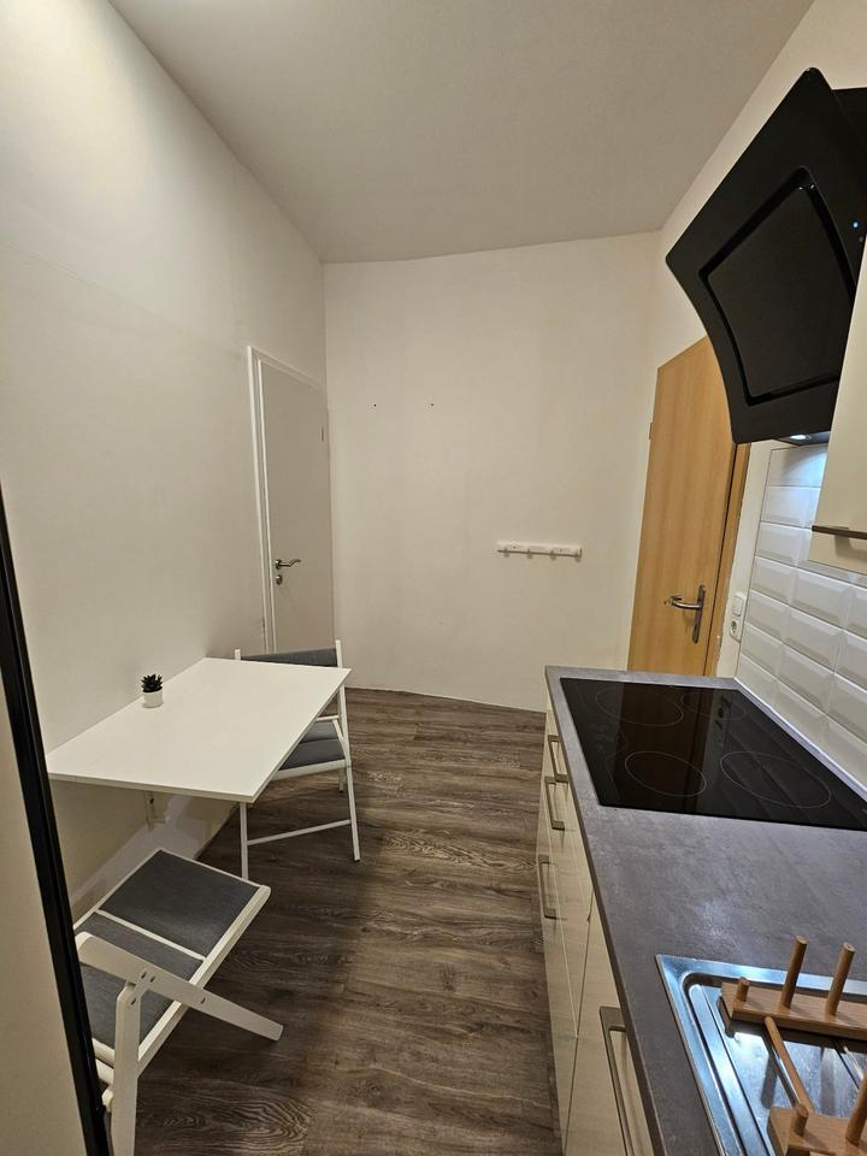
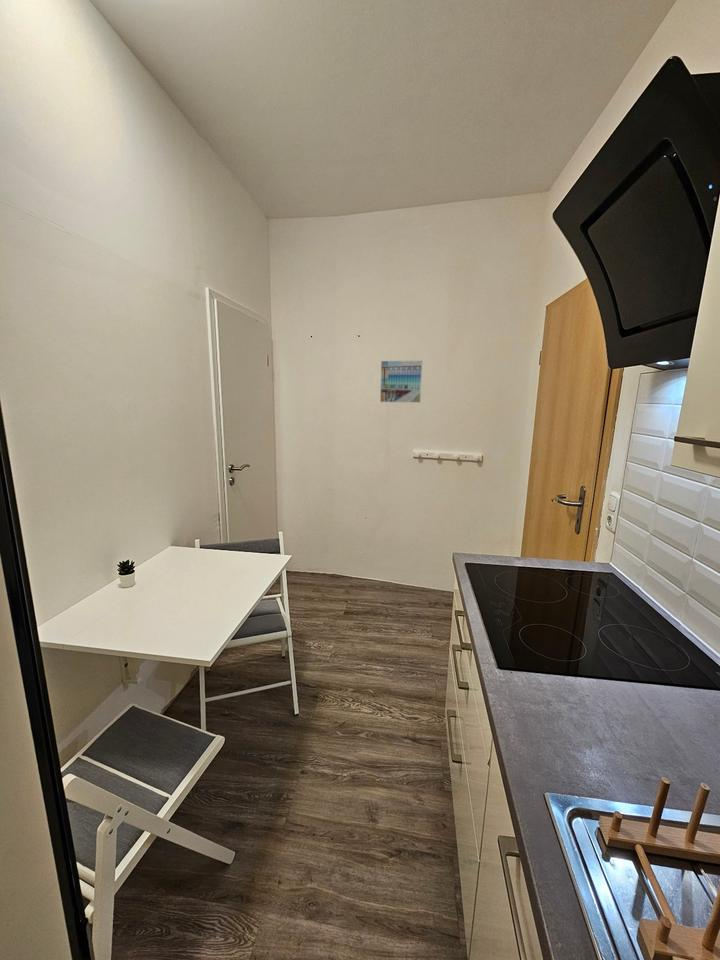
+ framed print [379,360,423,404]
